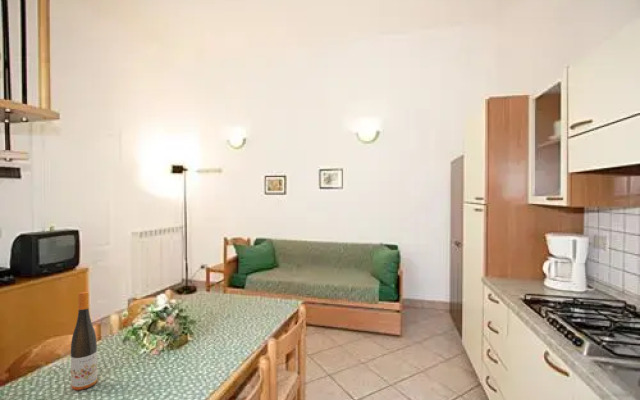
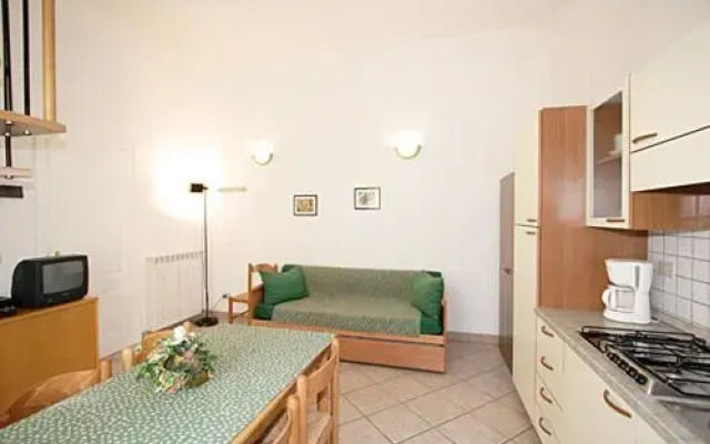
- wine bottle [70,291,98,391]
